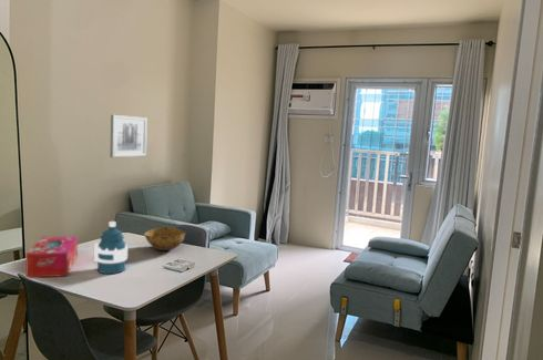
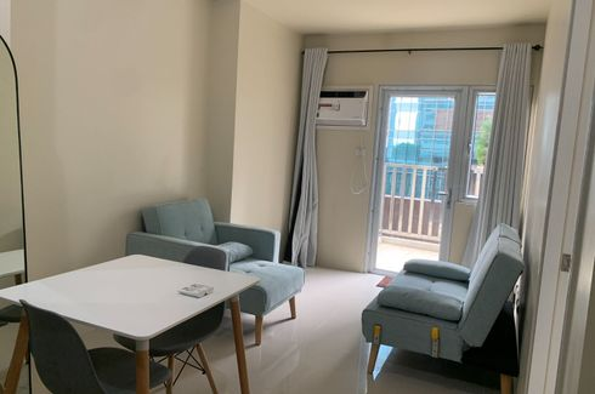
- water bottle [94,220,129,275]
- tissue box [25,235,79,278]
- wall art [109,114,148,158]
- bowl [143,226,186,251]
